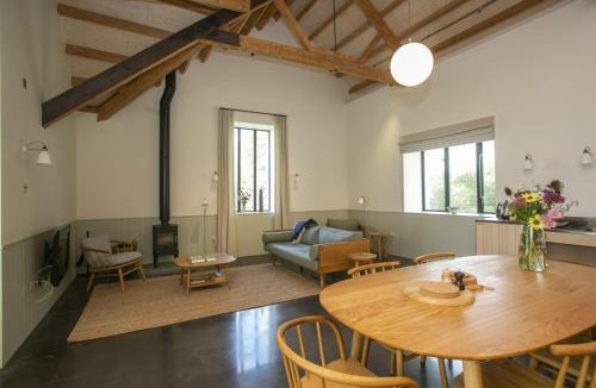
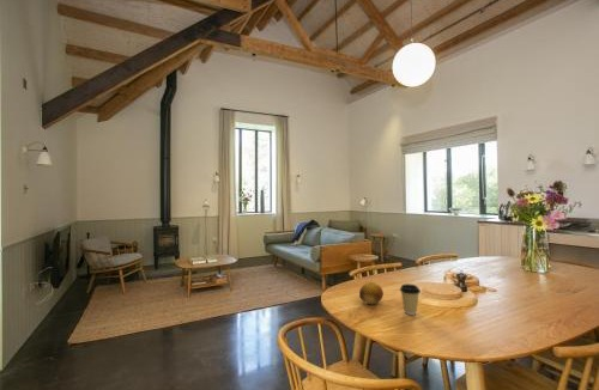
+ coffee cup [399,282,422,316]
+ fruit [358,281,385,305]
